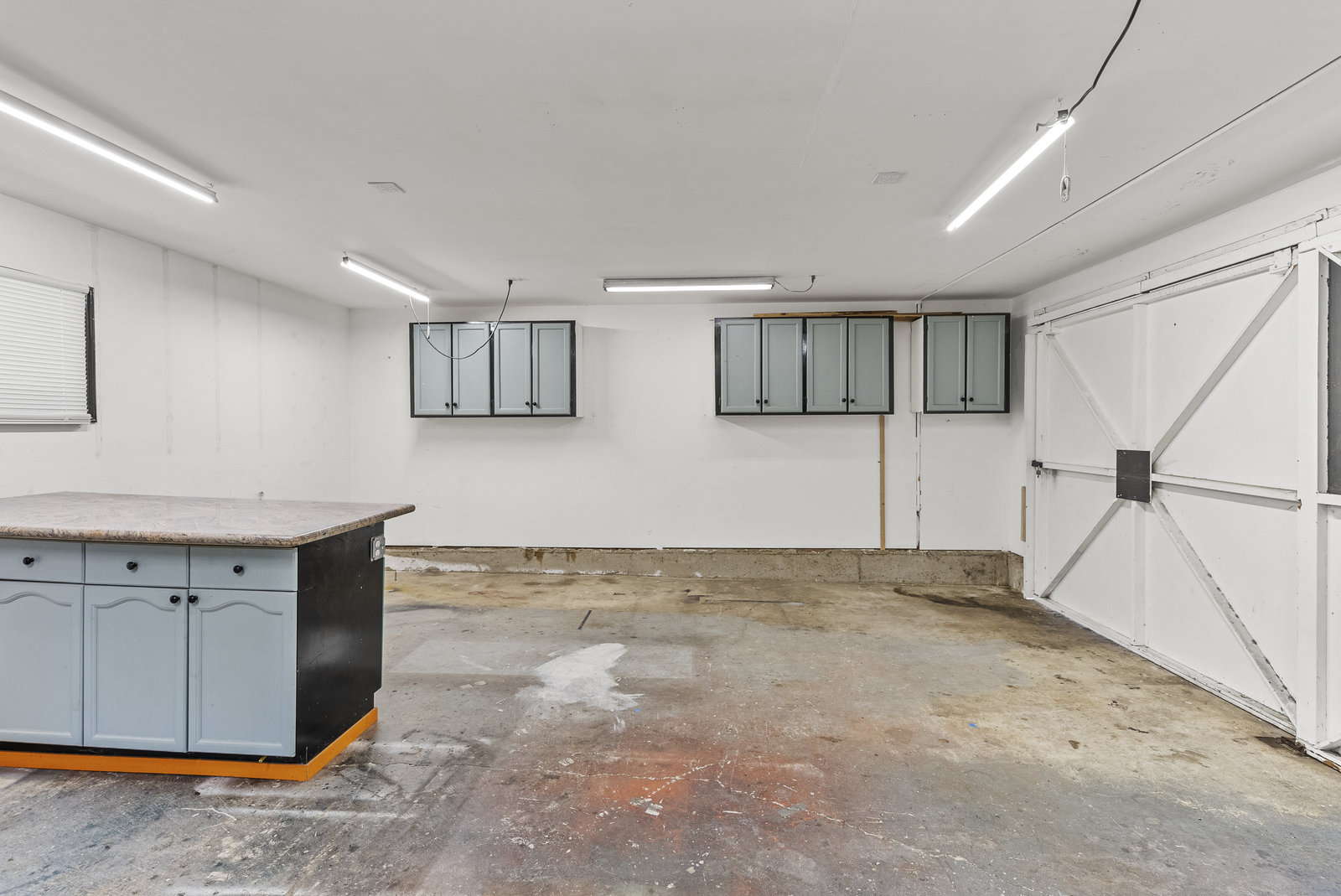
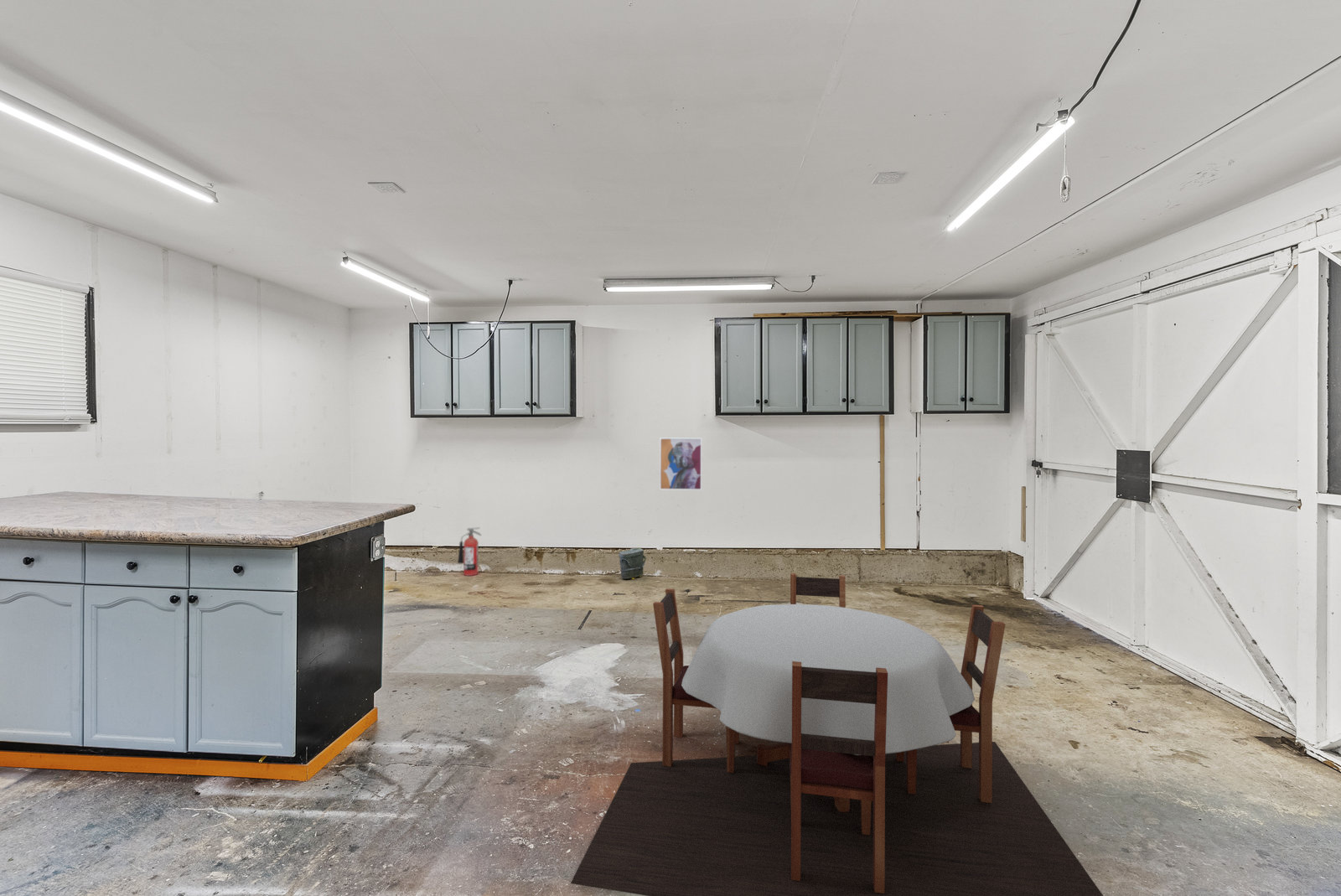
+ wall art [659,438,702,491]
+ dining set [570,572,1104,896]
+ bag [618,547,647,580]
+ fire extinguisher [457,526,482,577]
